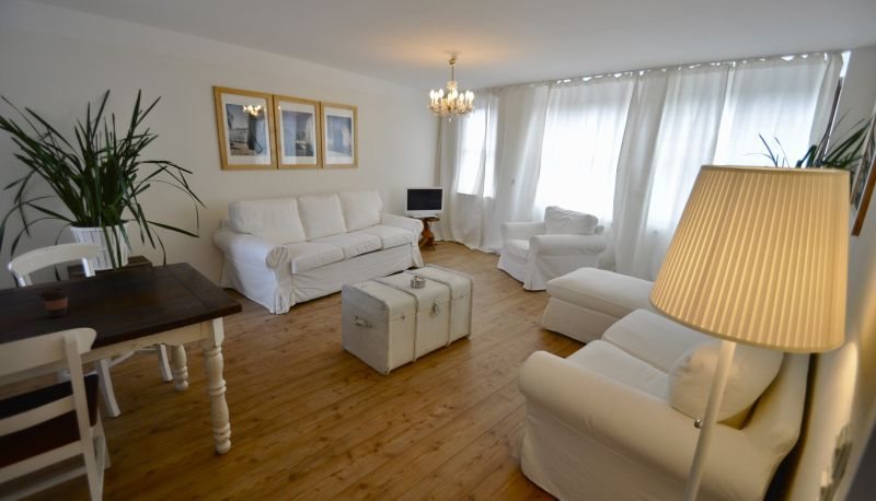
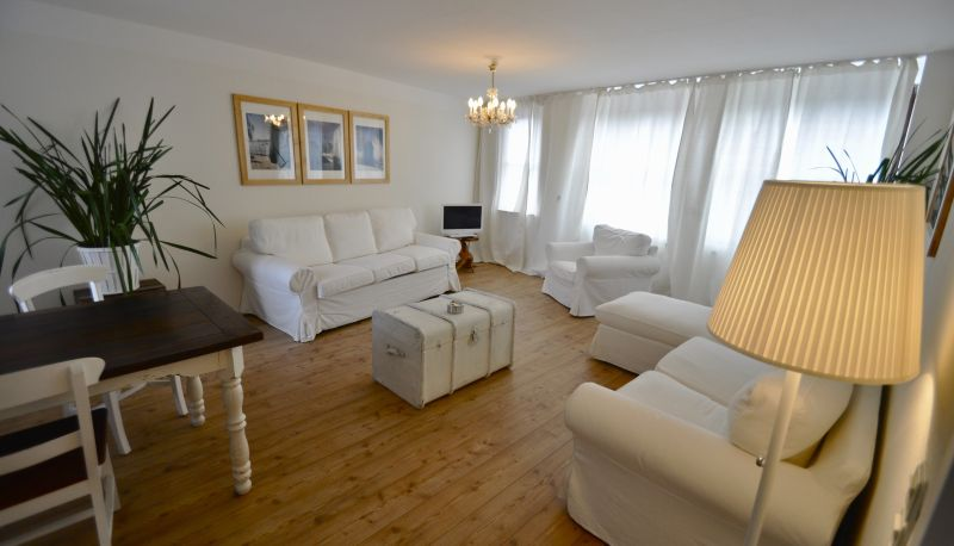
- coffee cup [38,287,70,318]
